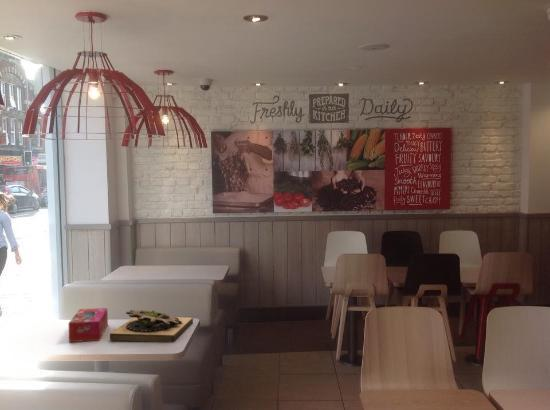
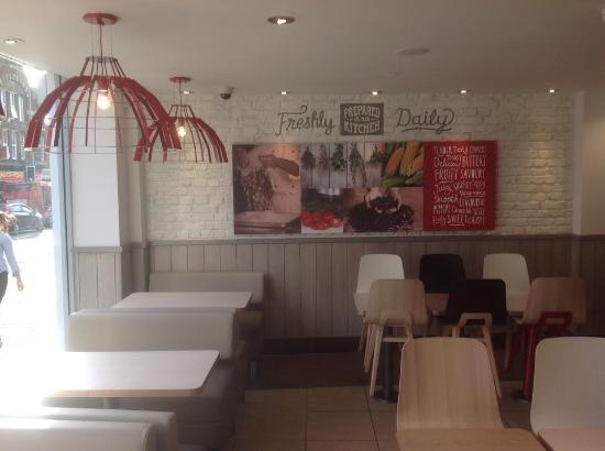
- tissue box [68,307,109,343]
- succulent planter [109,309,194,343]
